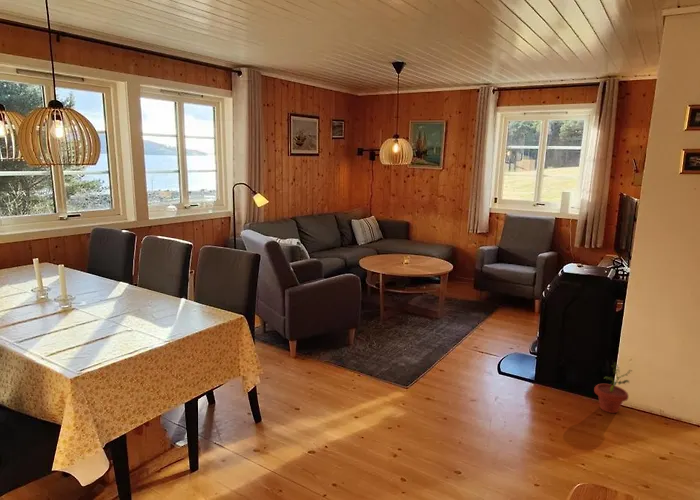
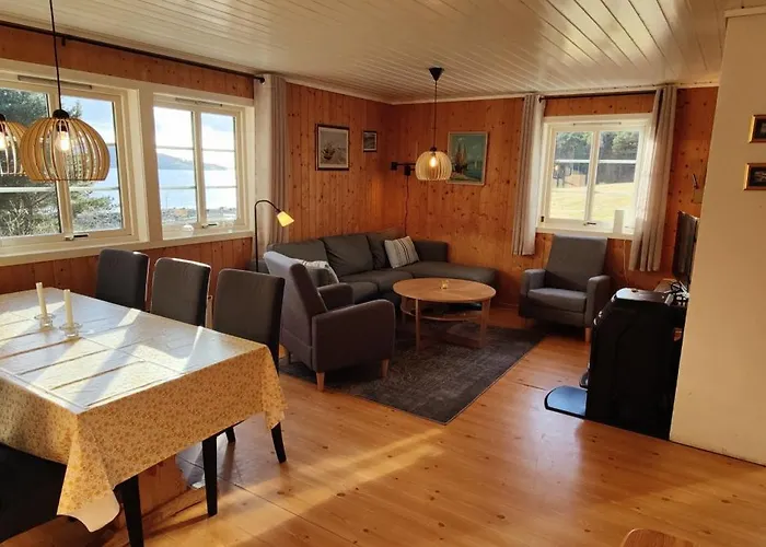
- potted plant [593,361,633,414]
